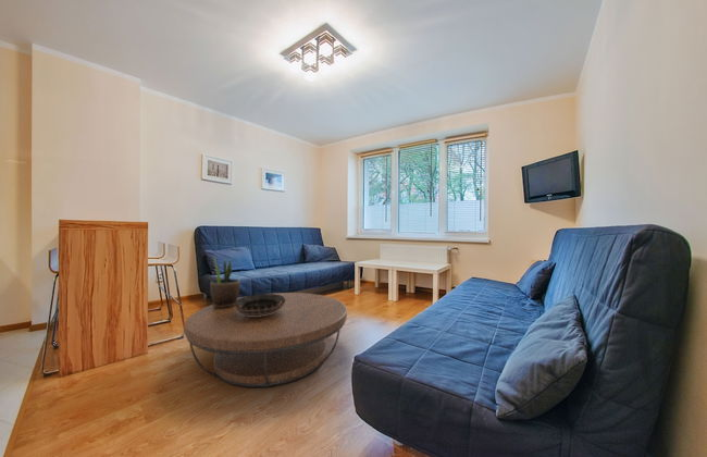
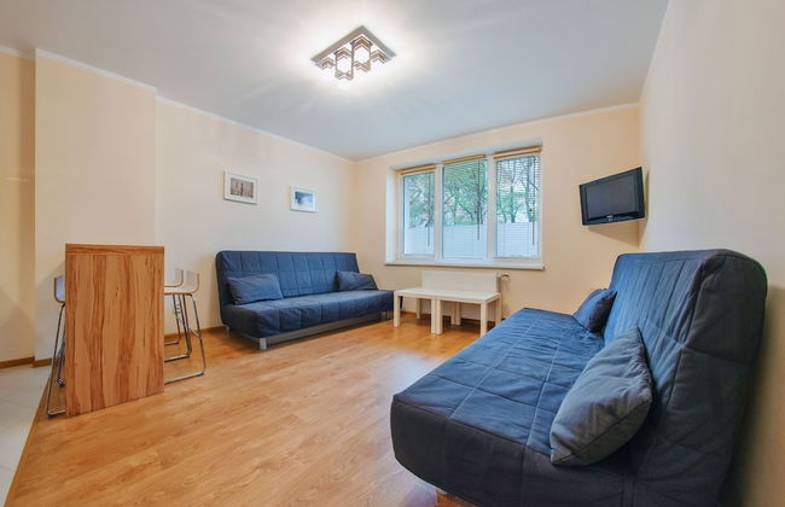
- potted plant [209,254,241,308]
- decorative bowl [234,293,286,317]
- coffee table [184,292,348,388]
